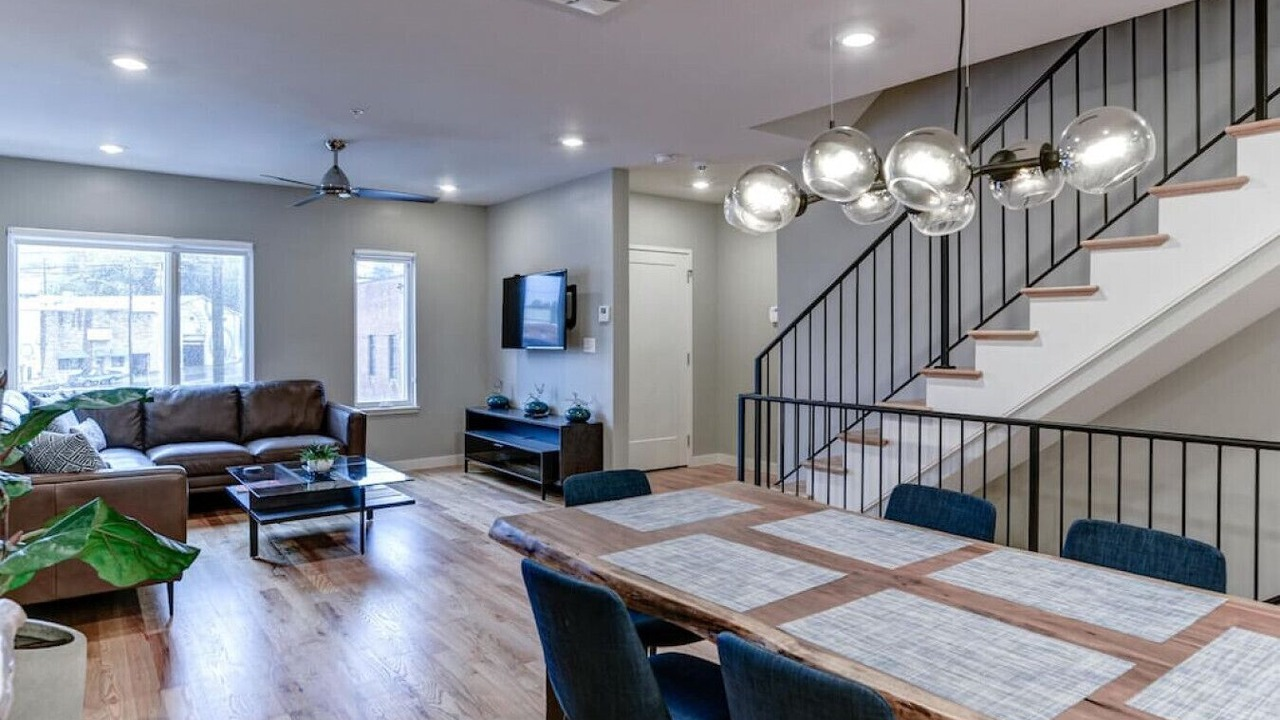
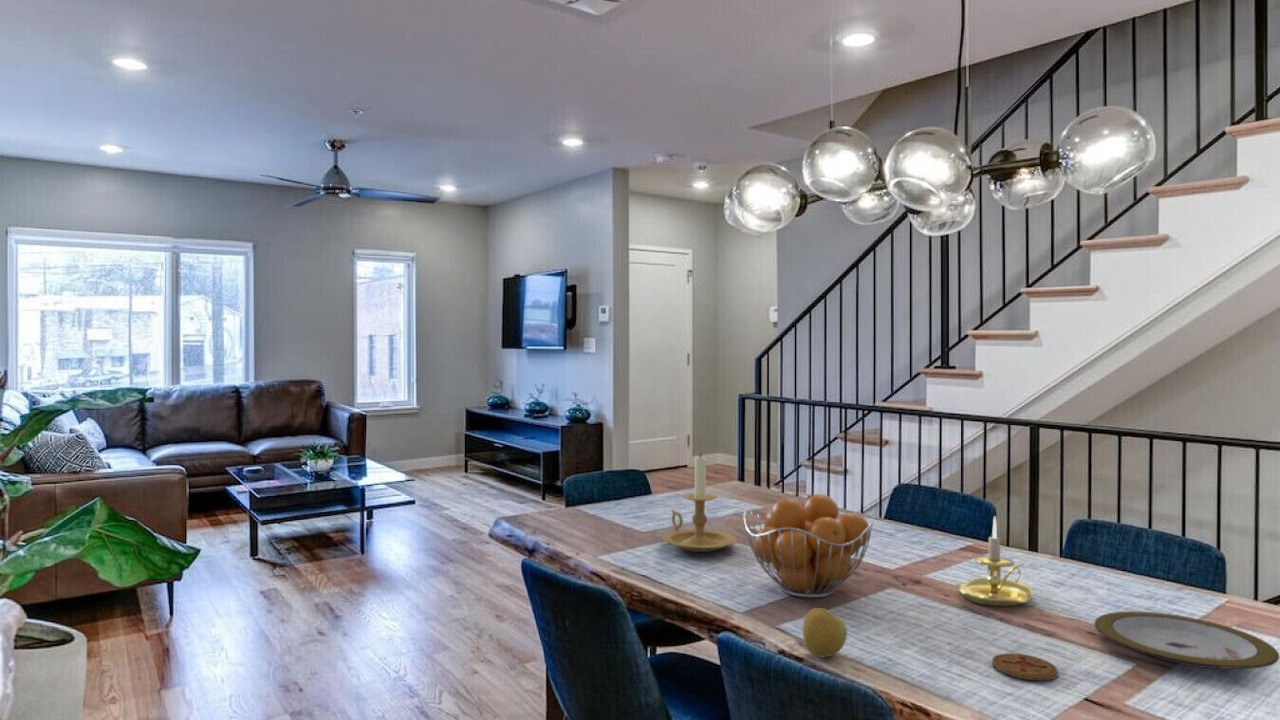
+ apple [802,607,848,658]
+ candle holder [955,515,1034,607]
+ plate [1094,610,1280,670]
+ coaster [991,652,1059,681]
+ fruit basket [743,493,875,599]
+ candle holder [661,452,739,553]
